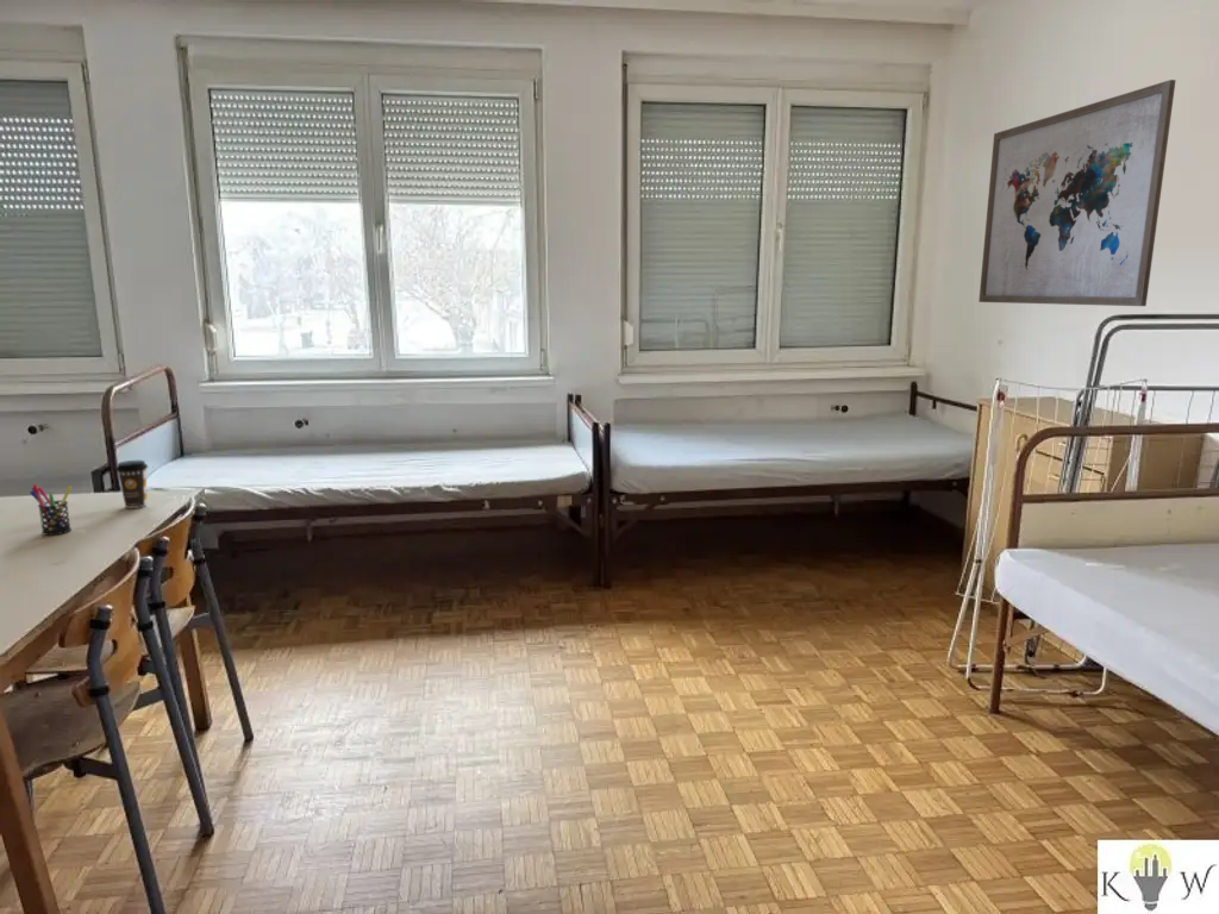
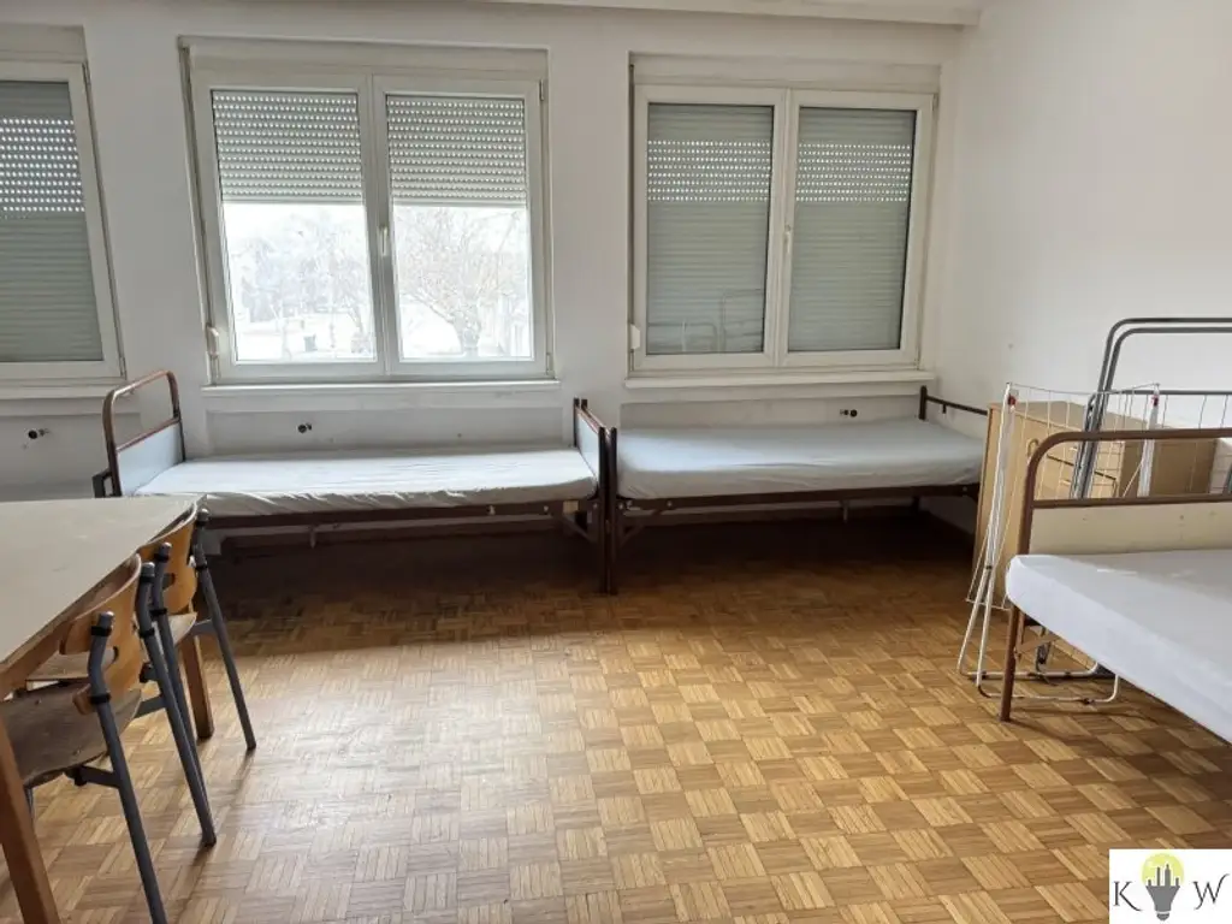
- coffee cup [114,459,149,509]
- wall art [977,79,1177,307]
- pen holder [29,483,73,537]
